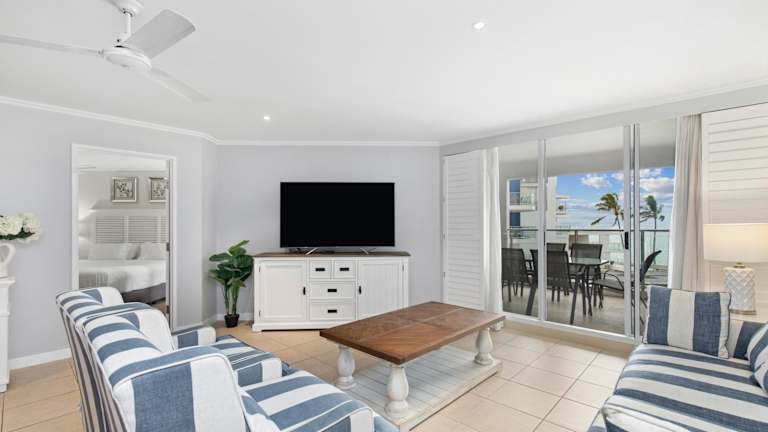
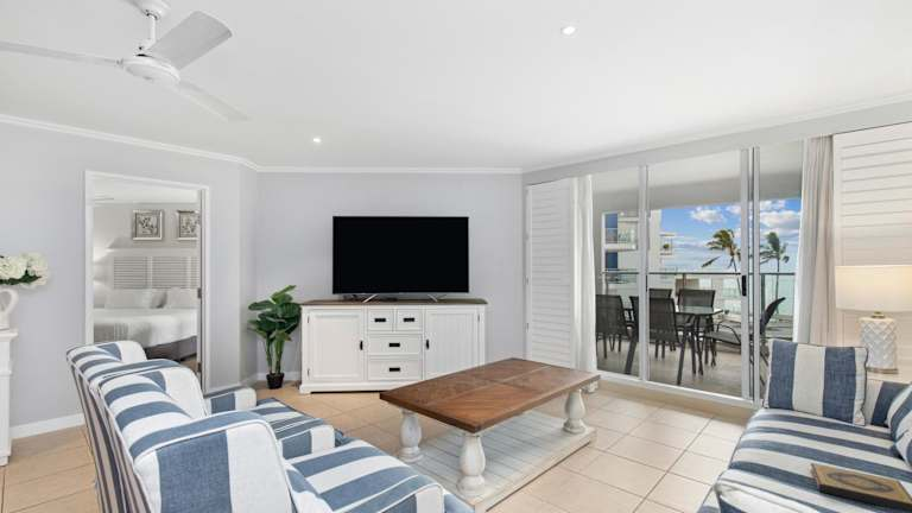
+ hardback book [810,462,912,513]
